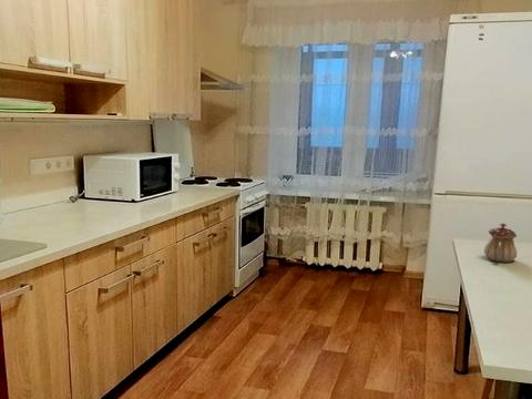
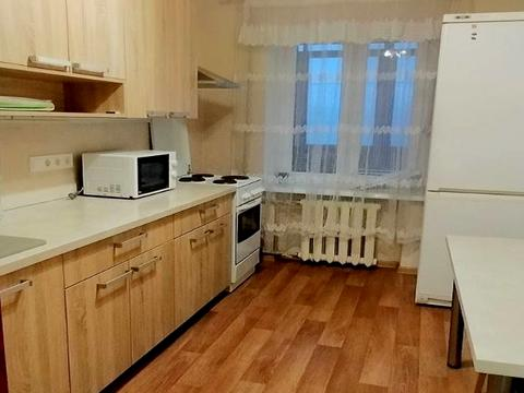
- teapot [483,223,518,264]
